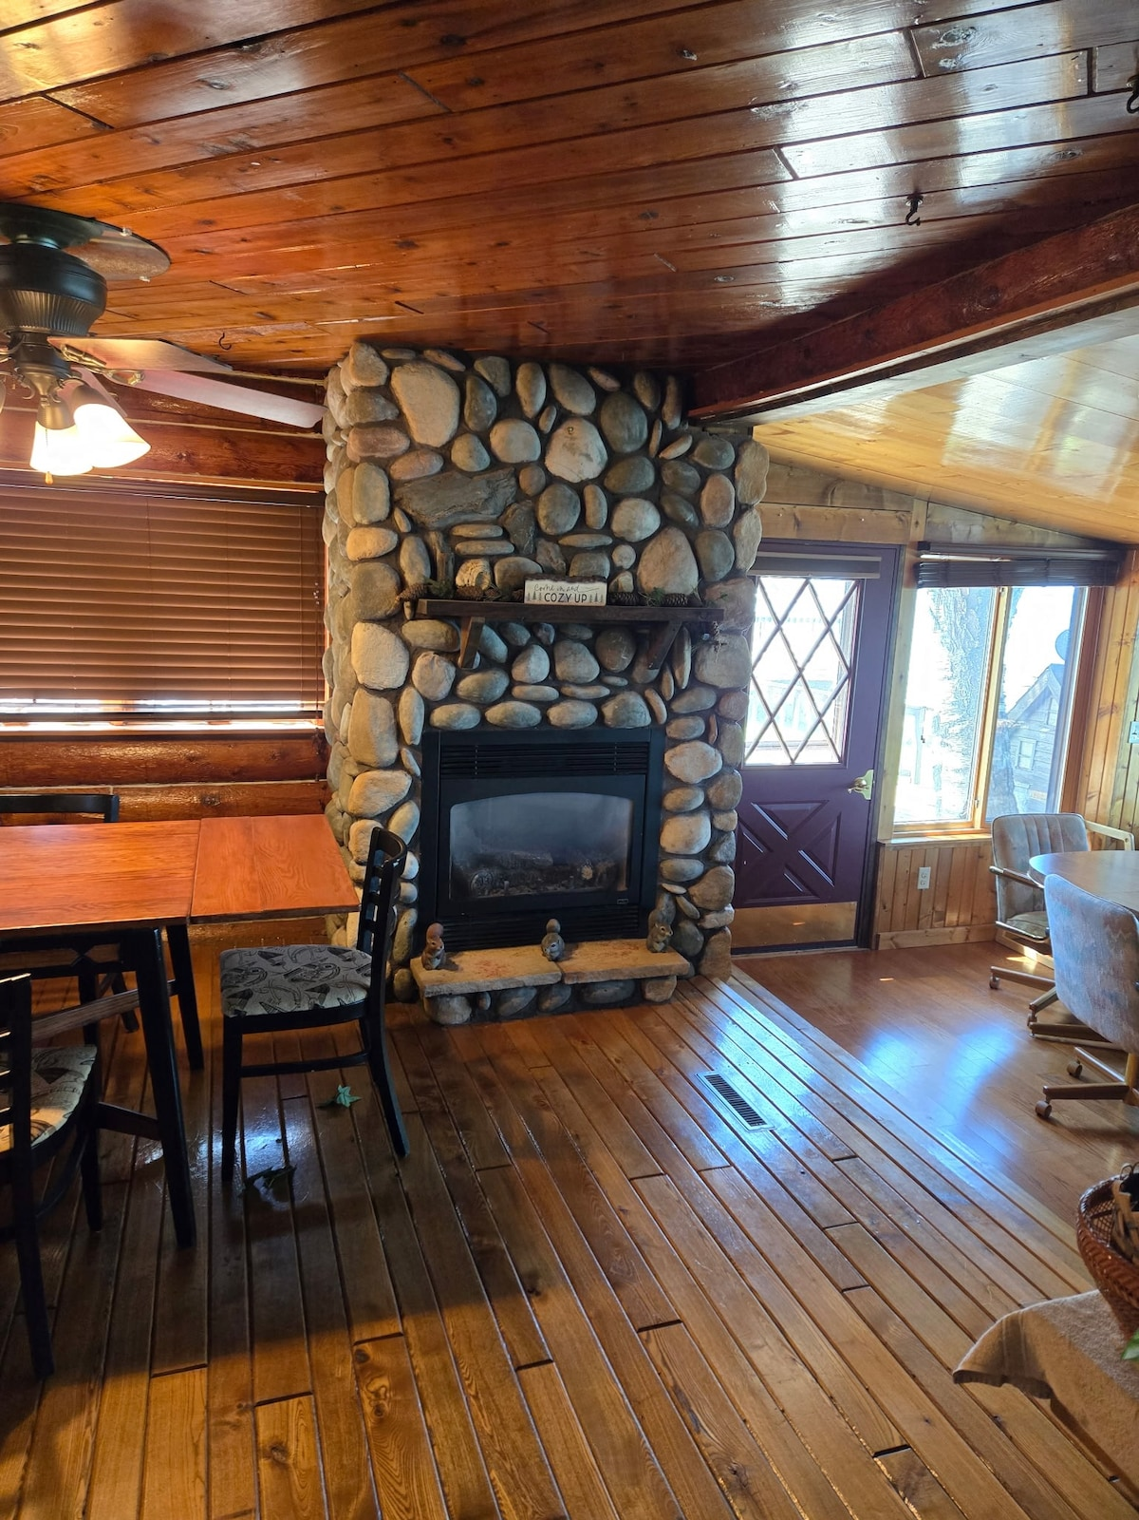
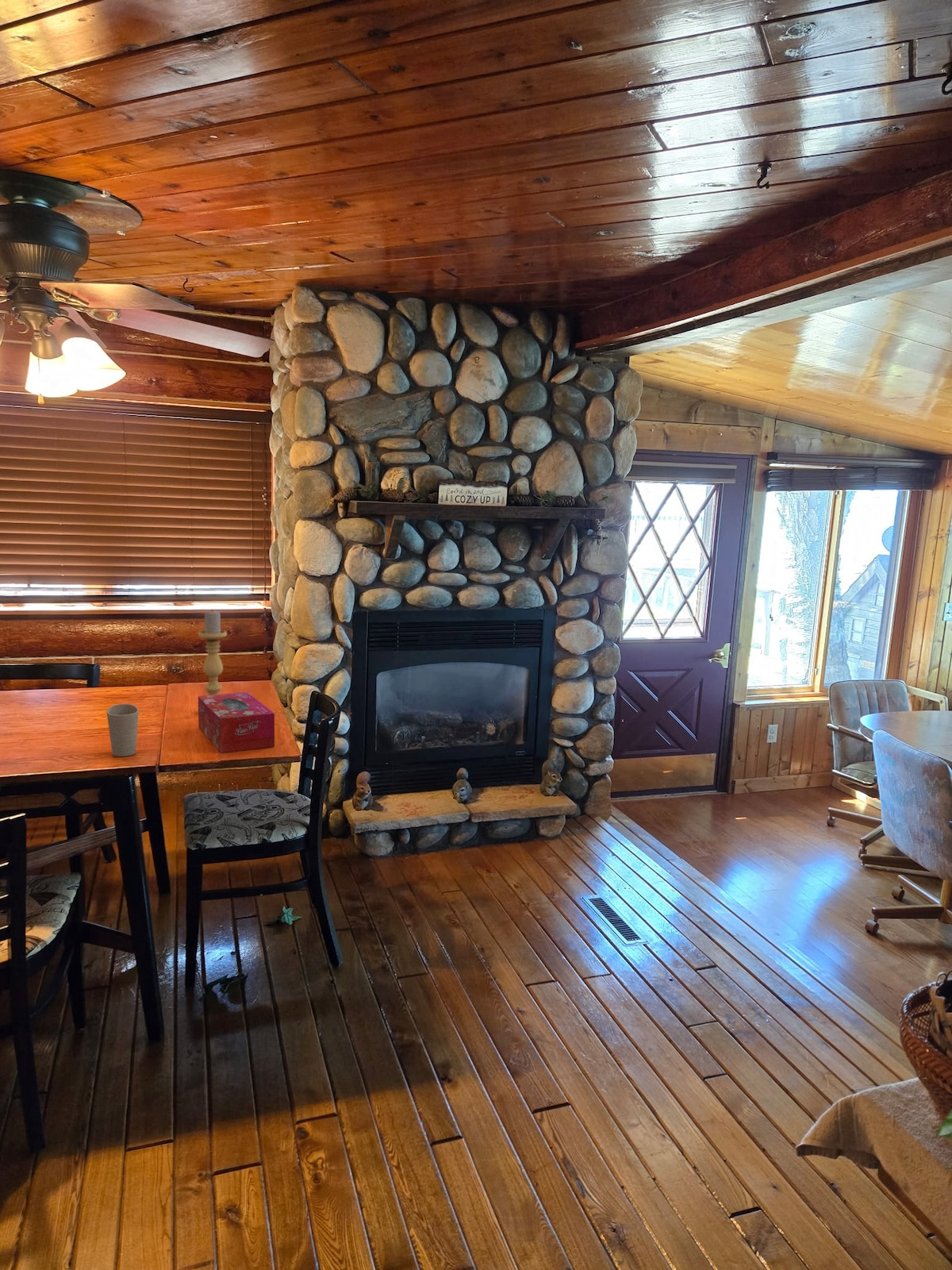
+ cup [106,703,140,757]
+ candle holder [198,609,228,695]
+ tissue box [198,691,275,754]
